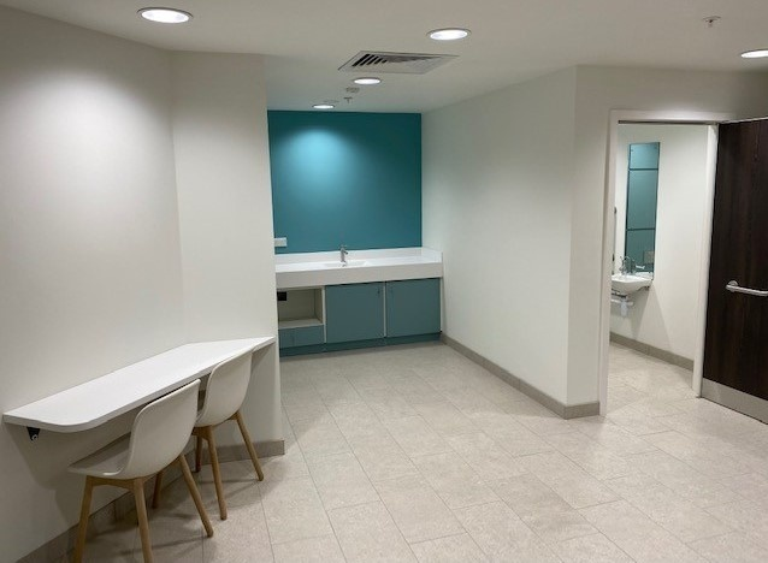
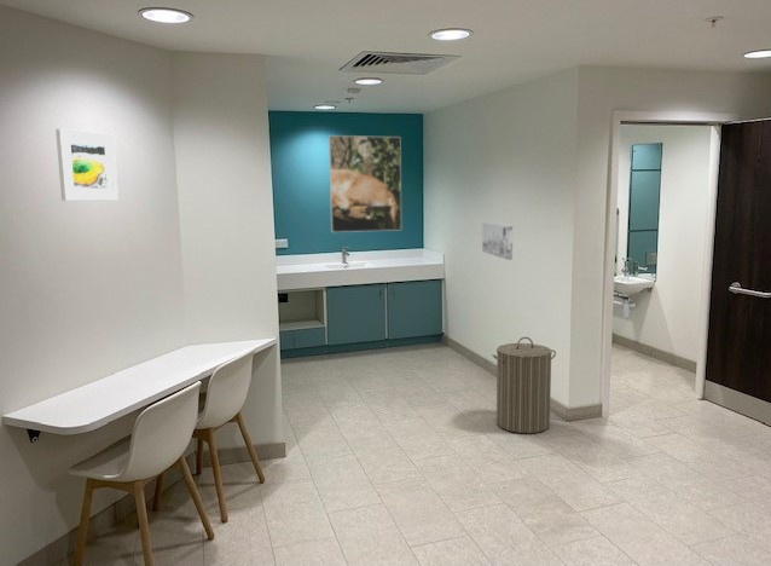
+ laundry hamper [491,336,557,434]
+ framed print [327,134,402,233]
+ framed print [54,127,120,202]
+ wall art [481,221,514,261]
